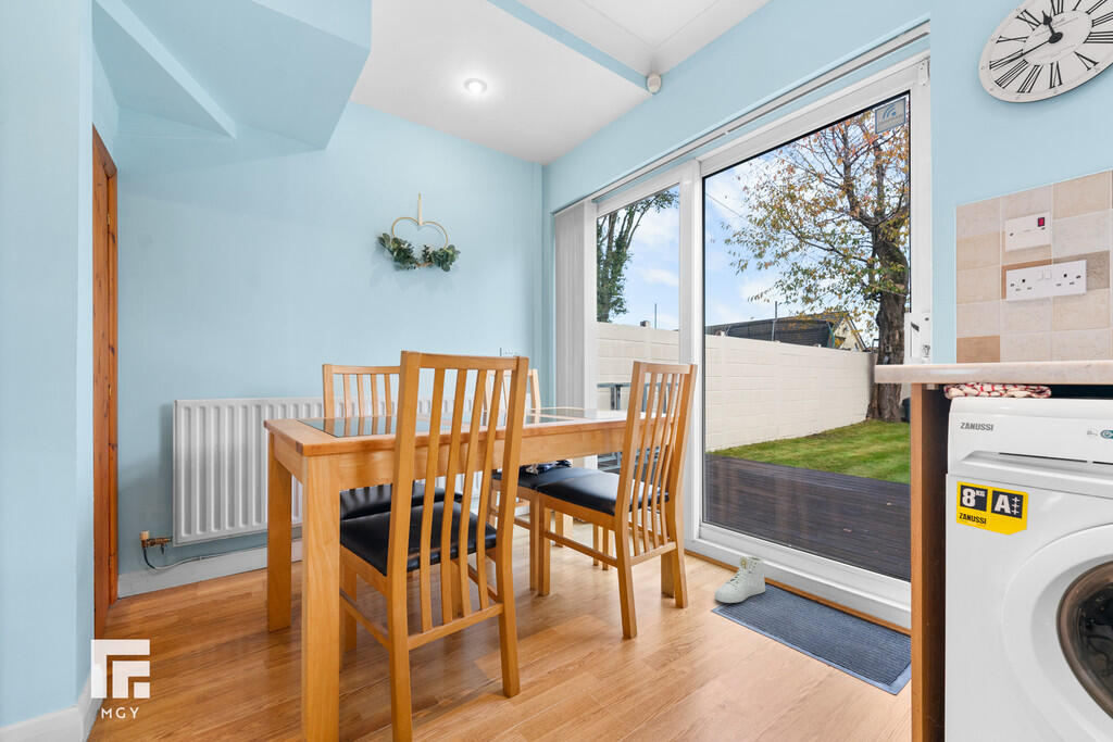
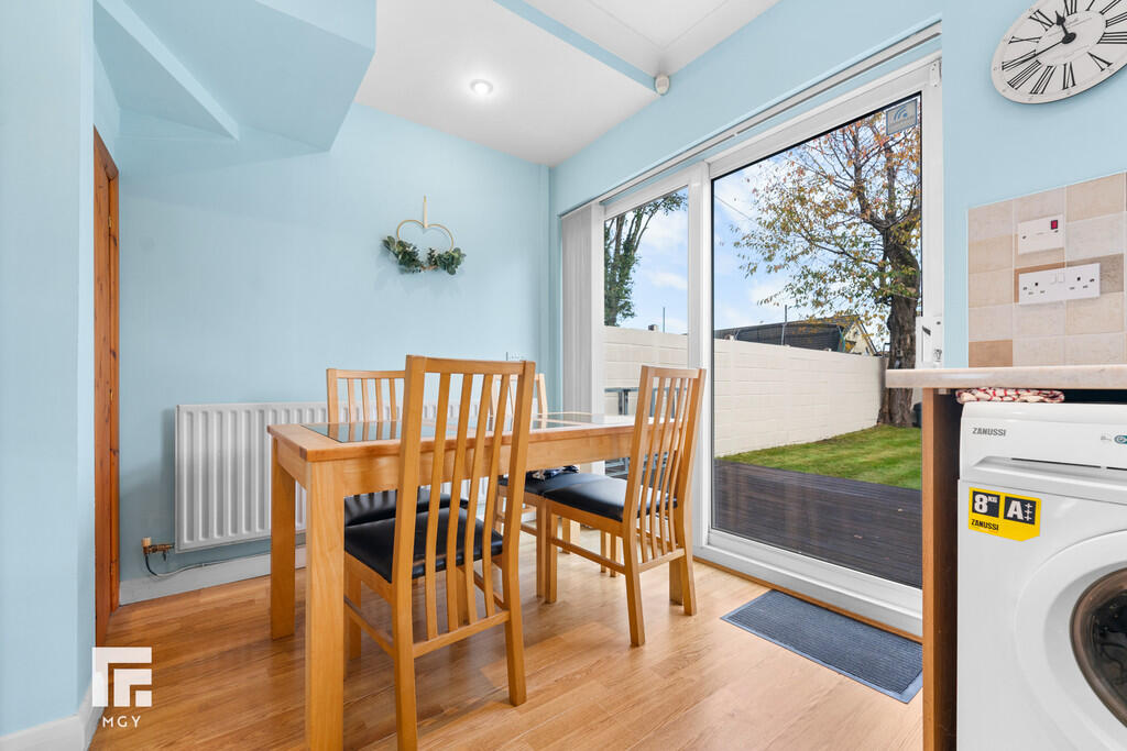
- sneaker [714,555,766,604]
